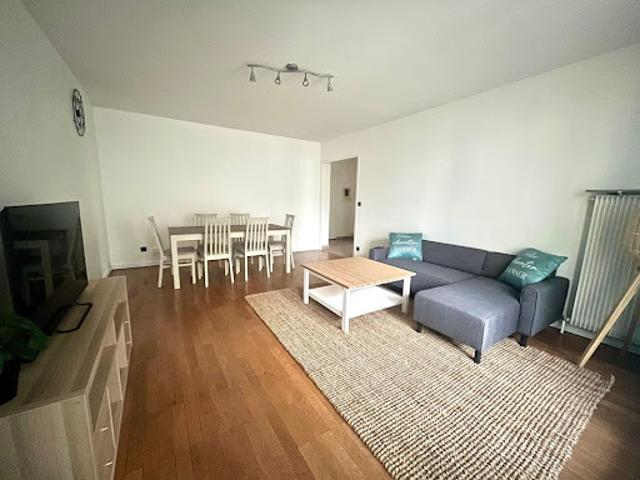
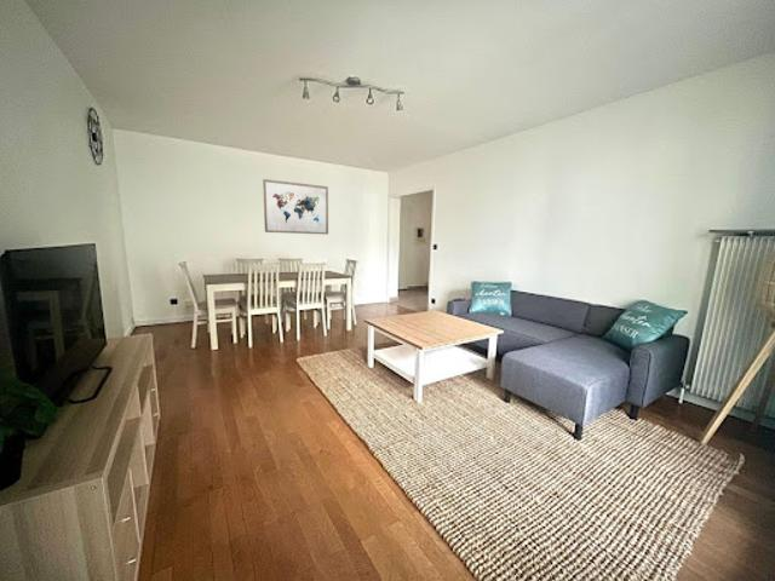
+ wall art [262,178,329,236]
